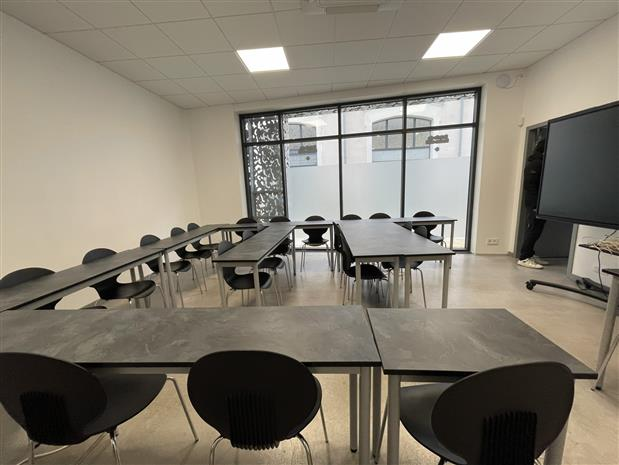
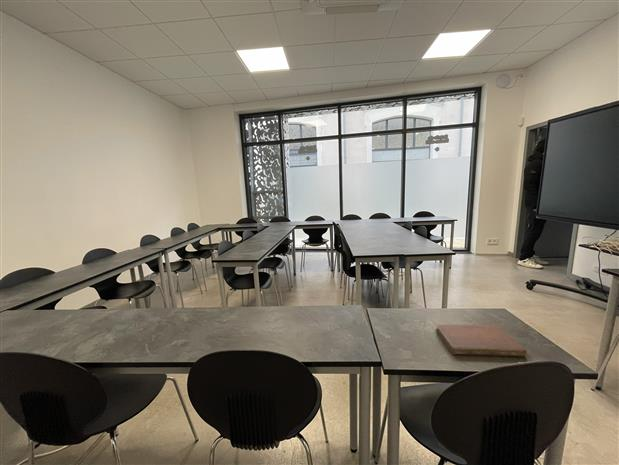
+ notebook [435,324,528,358]
